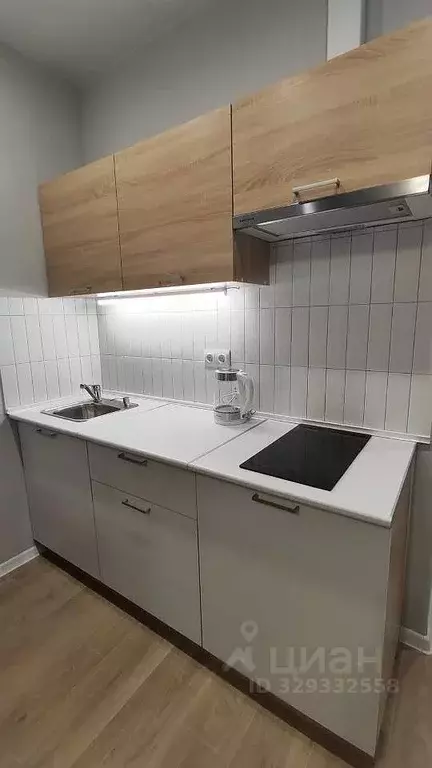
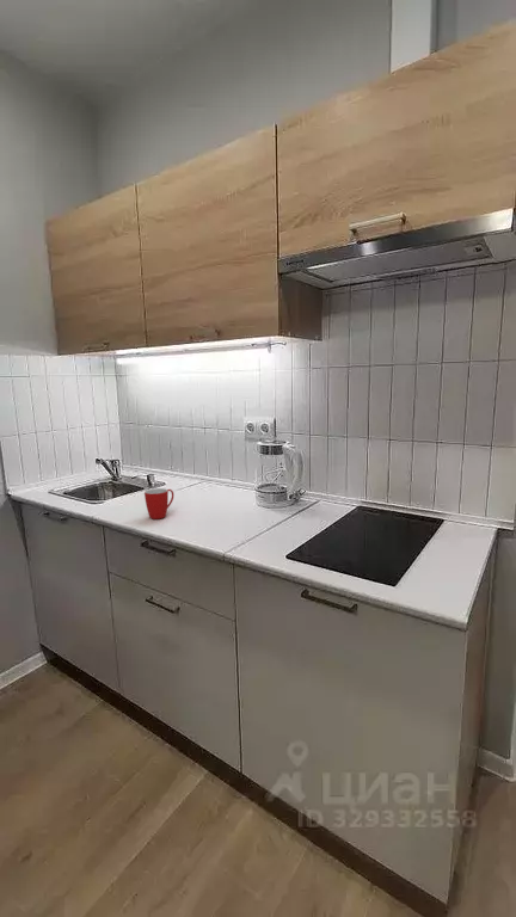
+ mug [143,487,174,521]
